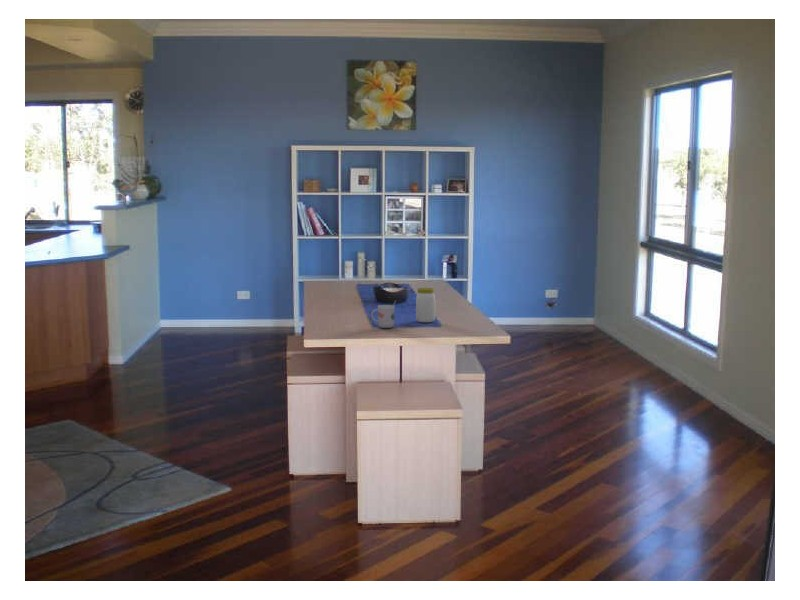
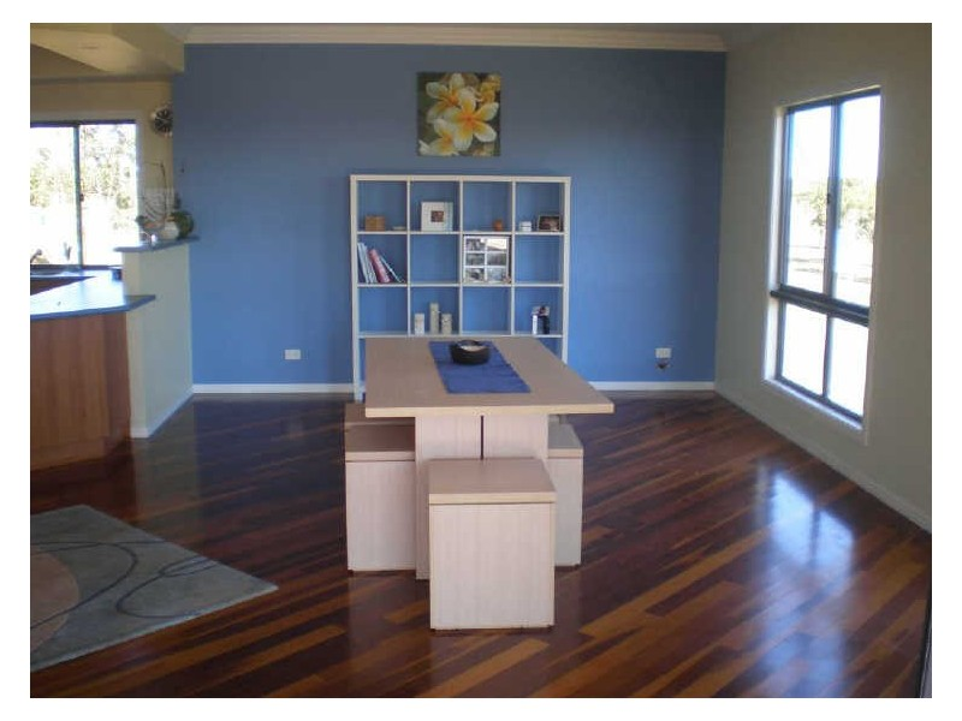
- jar [415,287,436,323]
- mug [370,300,397,329]
